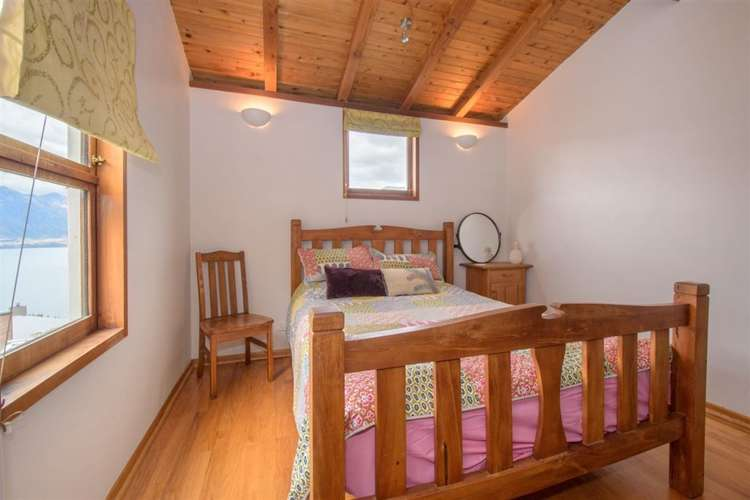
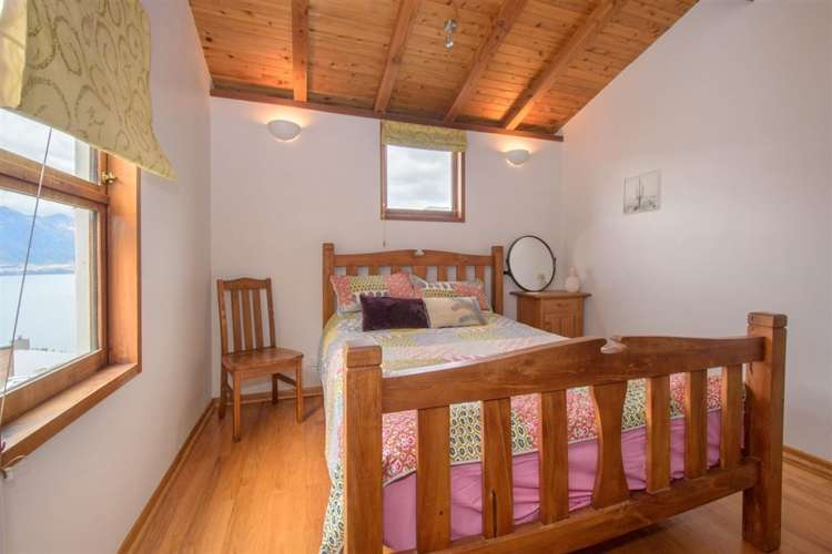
+ wall art [621,167,662,216]
